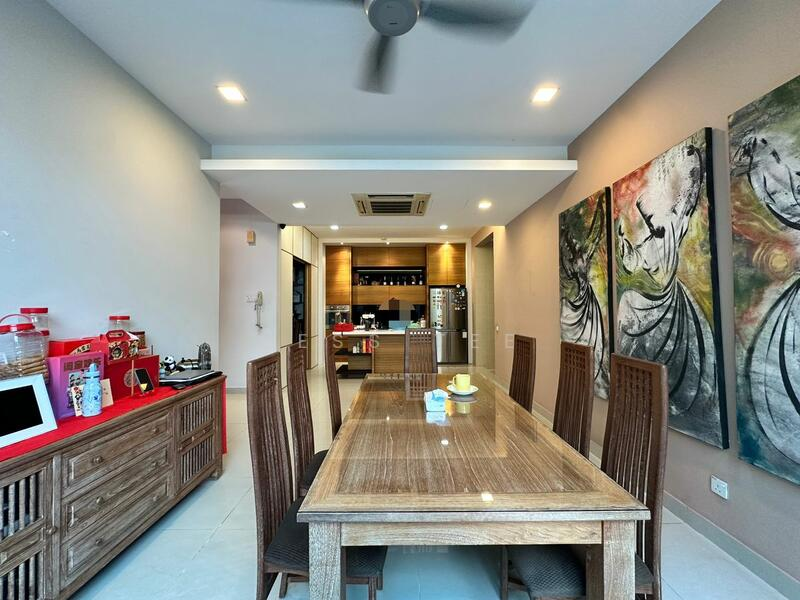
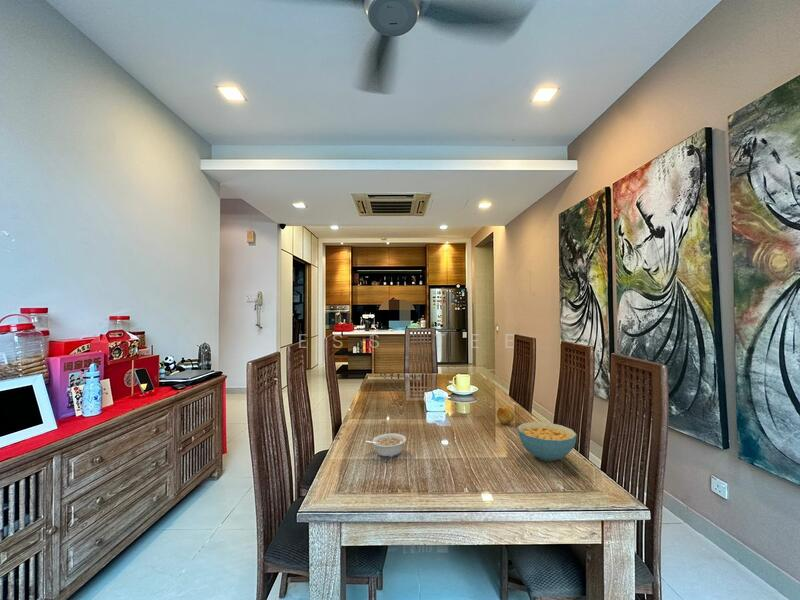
+ cereal bowl [516,421,578,462]
+ legume [364,432,407,458]
+ fruit [496,406,516,425]
